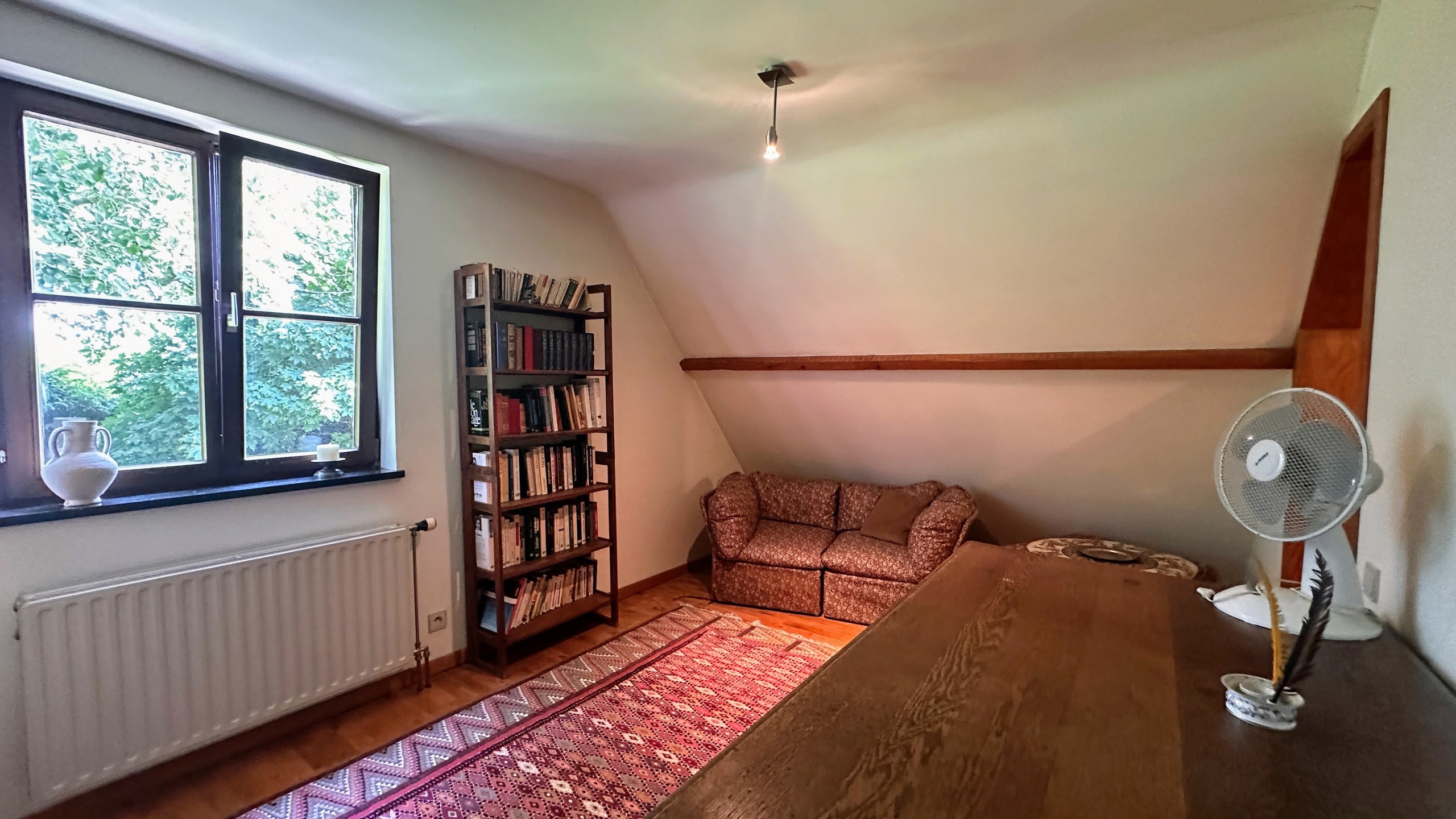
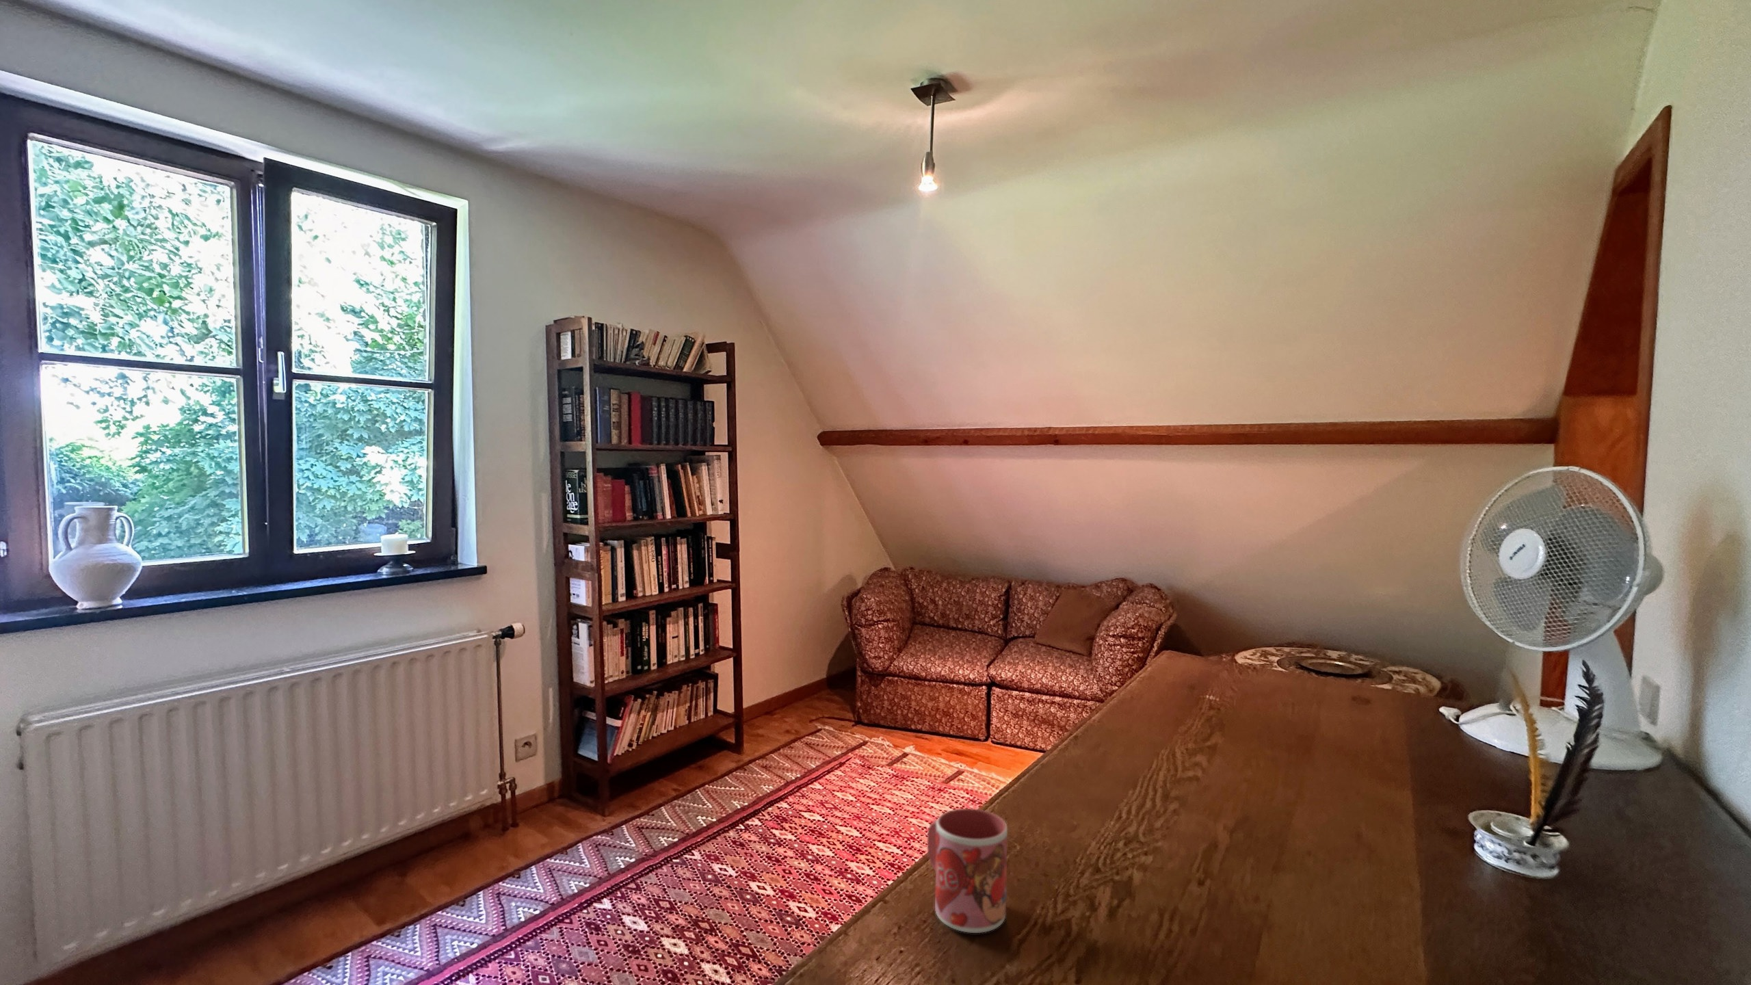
+ mug [927,808,1008,933]
